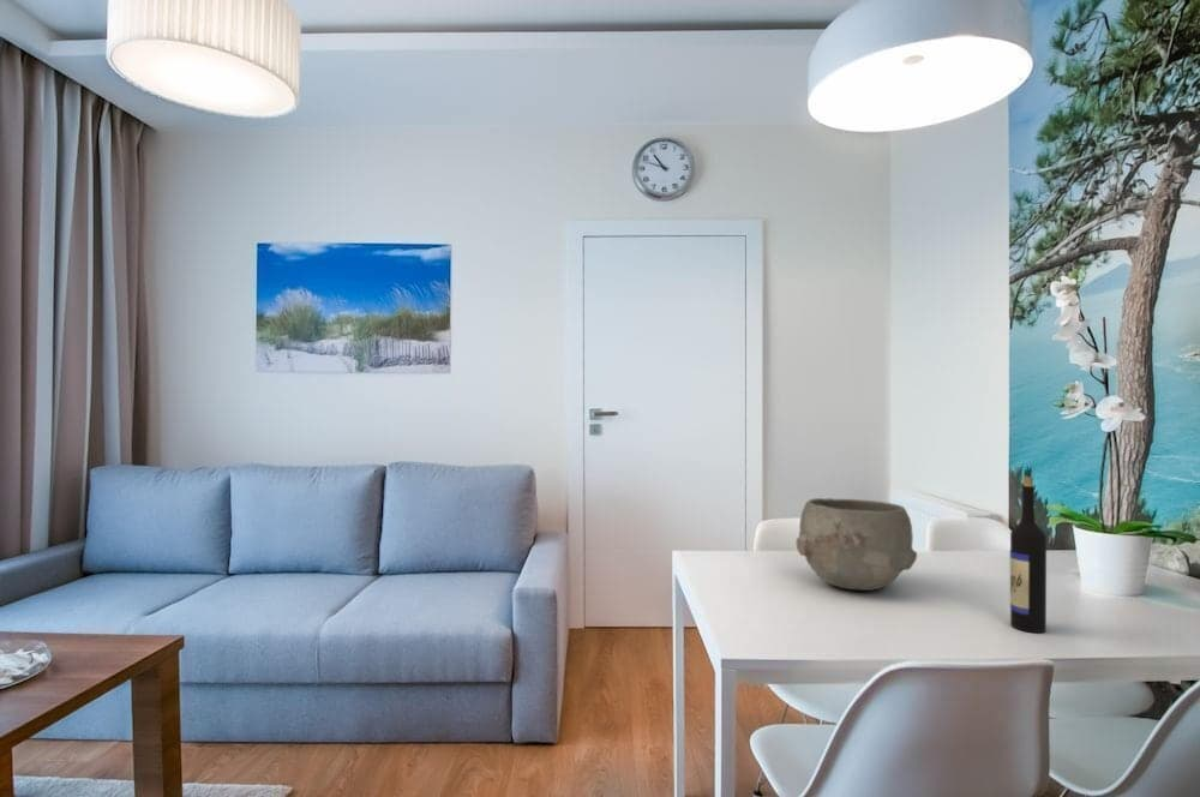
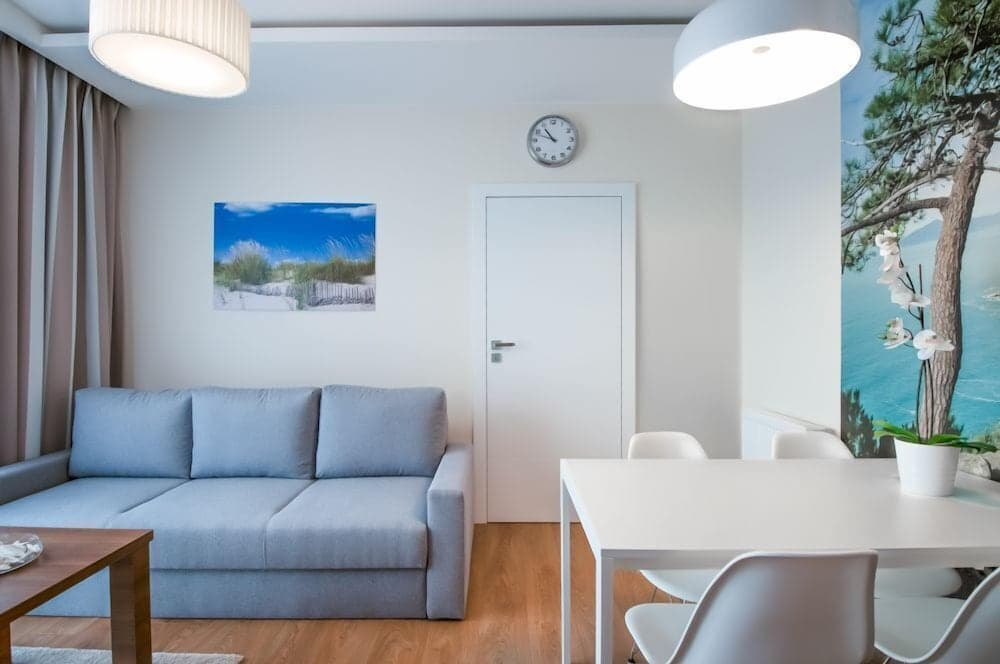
- wine bottle [1009,475,1048,634]
- bowl [796,497,918,592]
